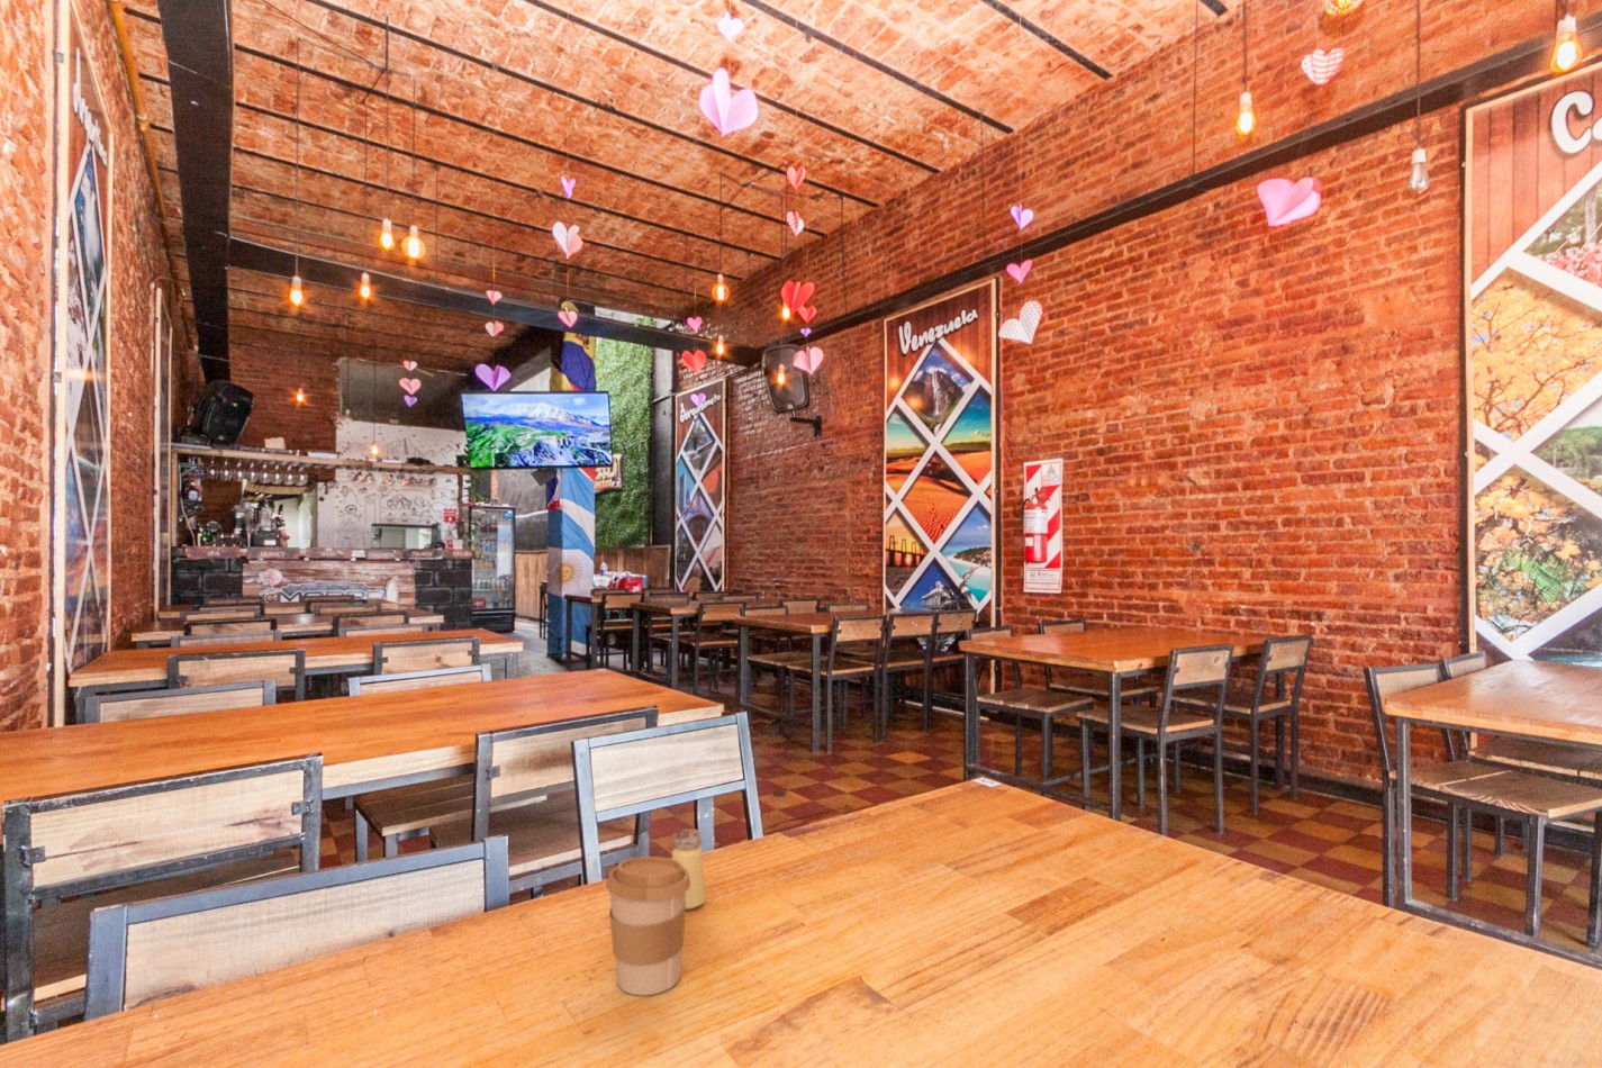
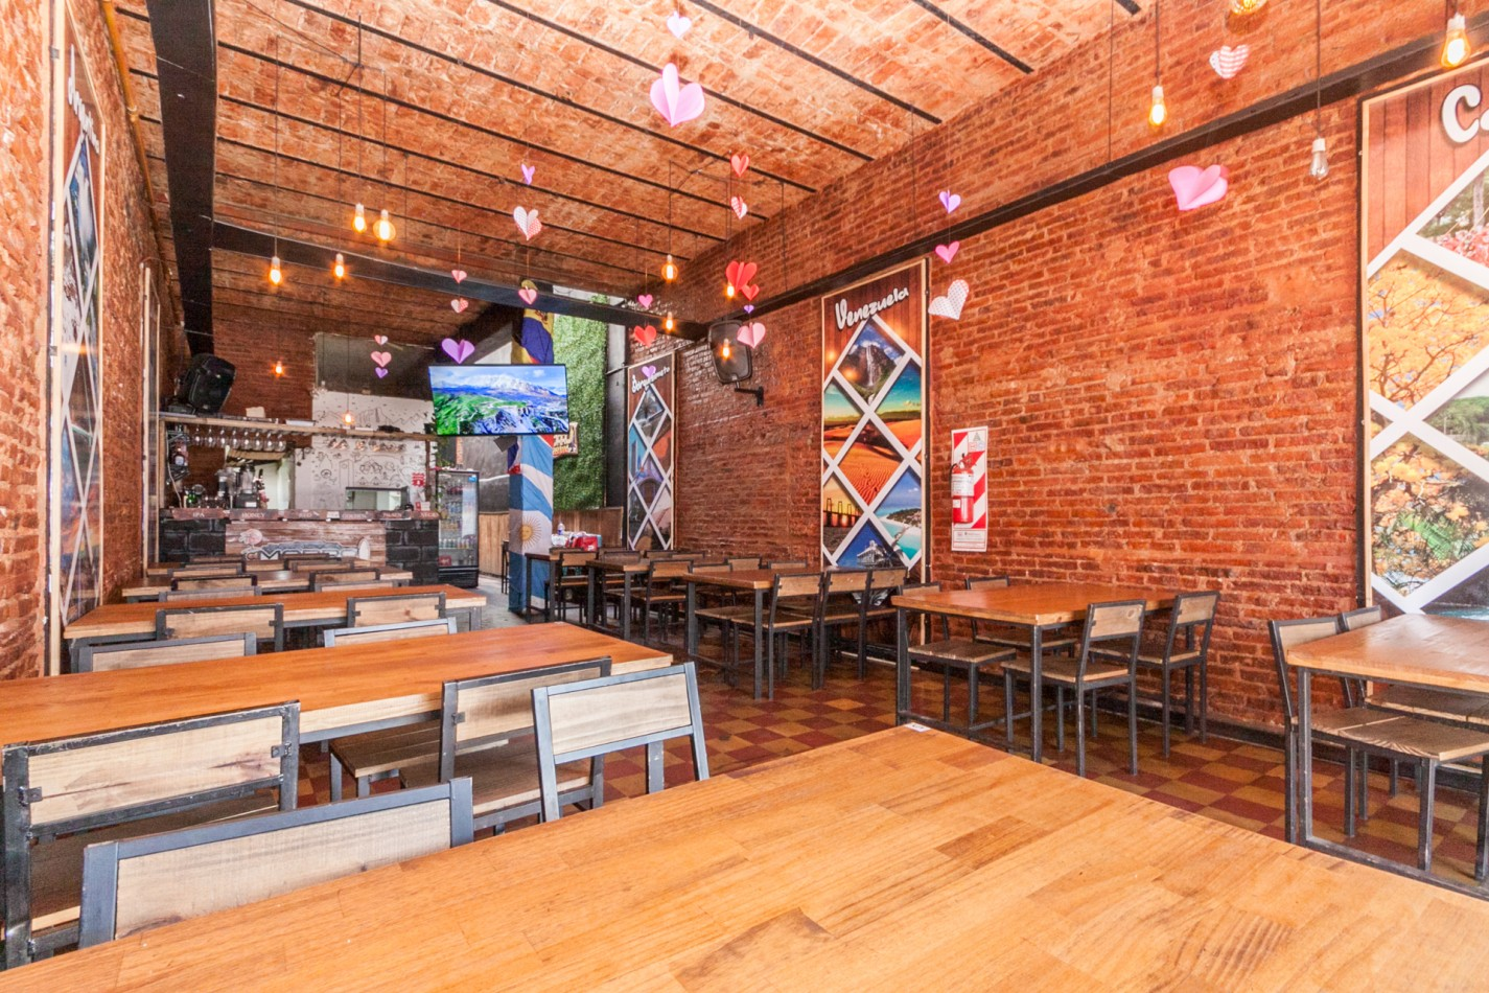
- saltshaker [671,827,707,911]
- coffee cup [604,856,690,996]
